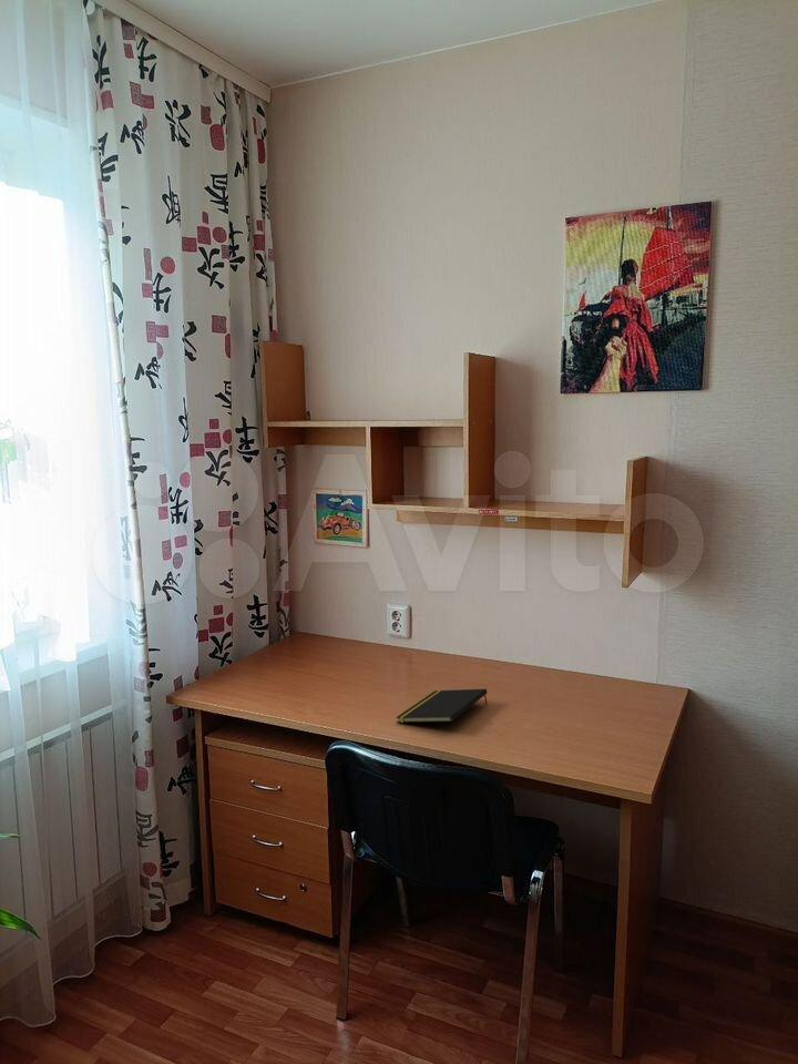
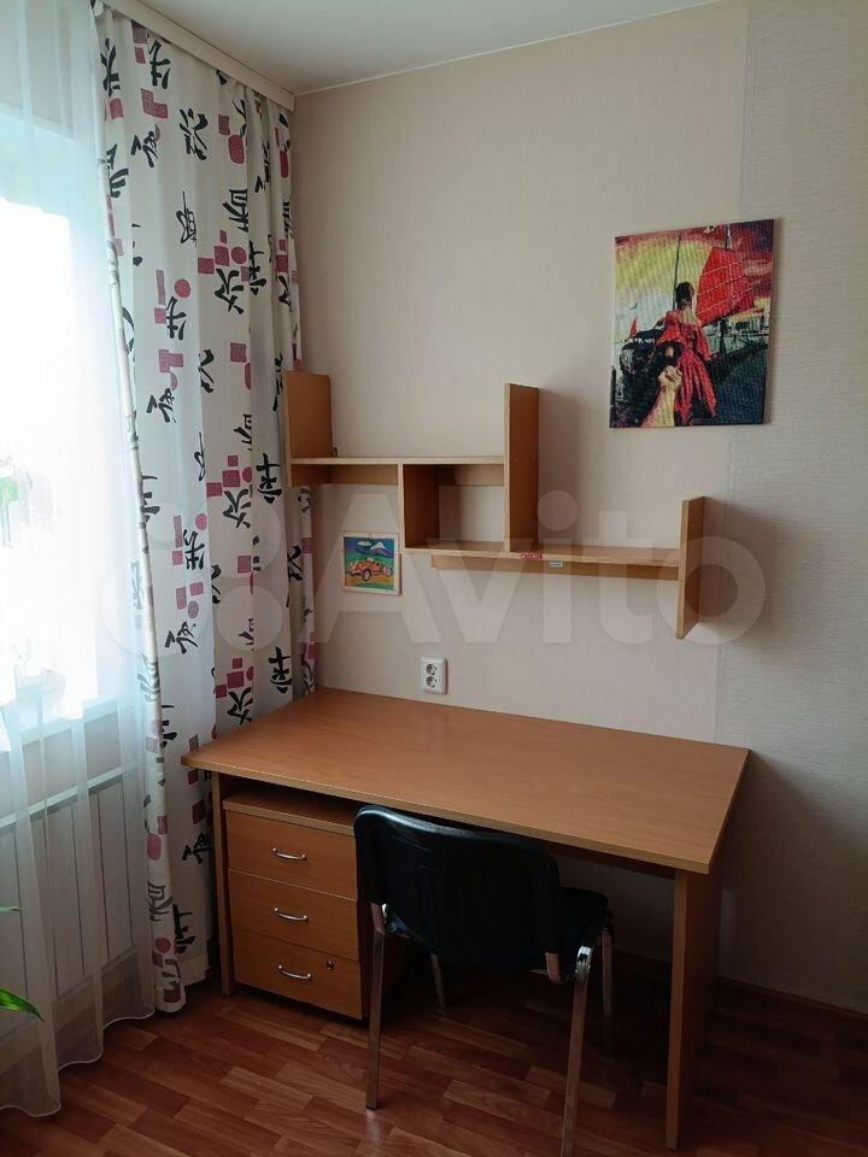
- notepad [395,688,488,724]
